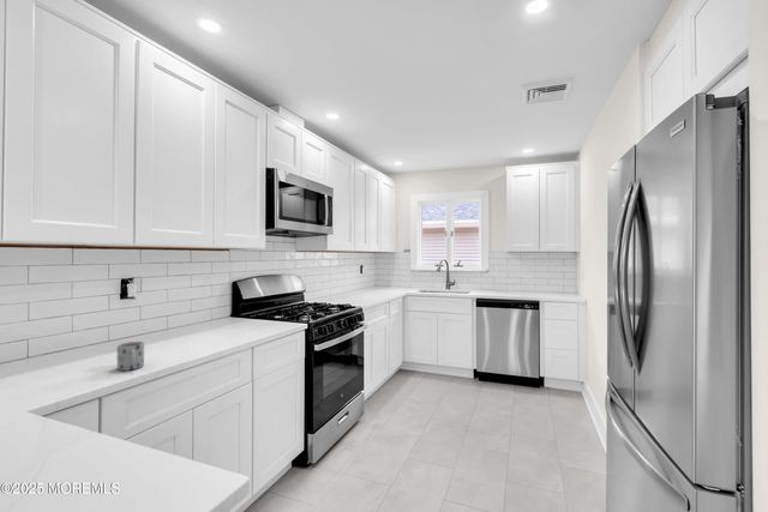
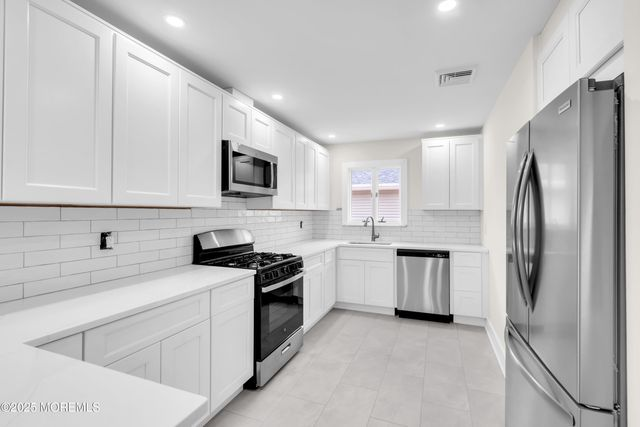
- mug [116,341,145,372]
